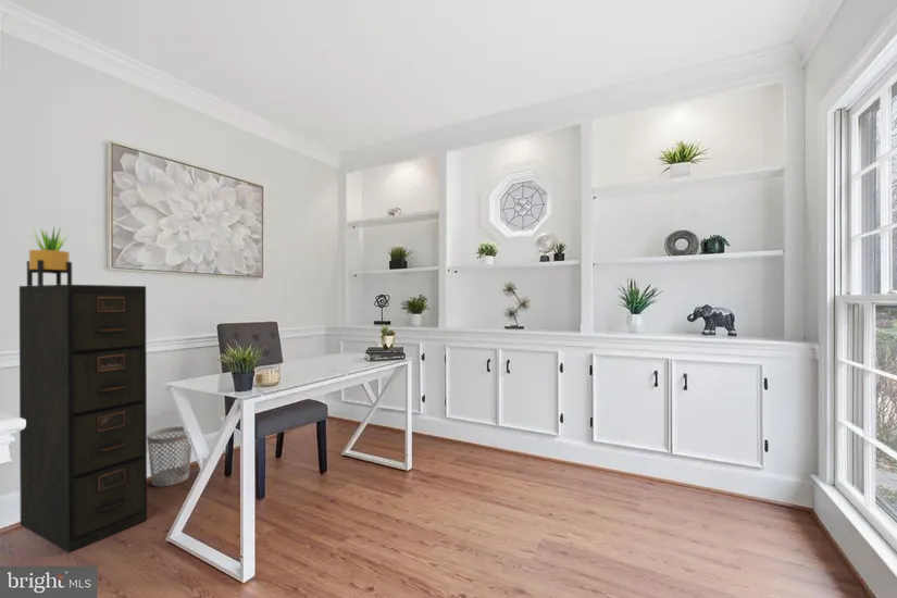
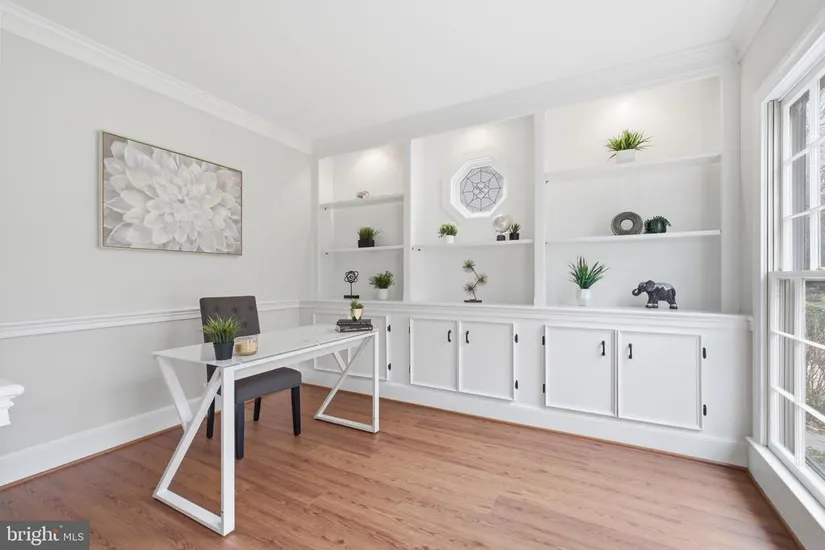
- wastebasket [147,425,192,488]
- filing cabinet [18,284,148,553]
- potted plant [26,226,73,286]
